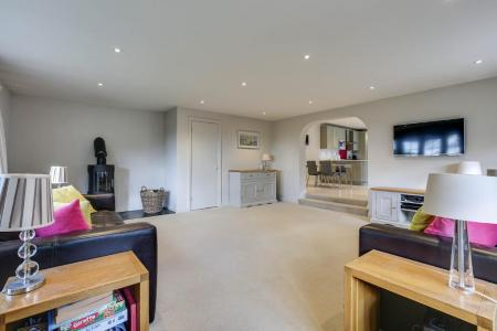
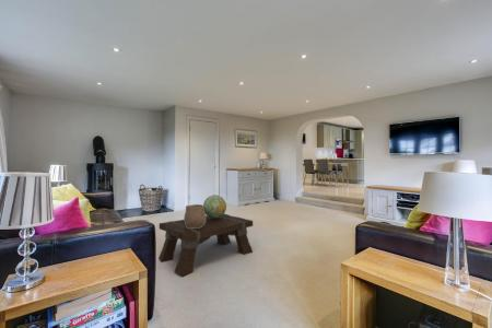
+ coffee table [157,213,254,277]
+ decorative globe [202,194,227,219]
+ ceramic pot [183,203,207,229]
